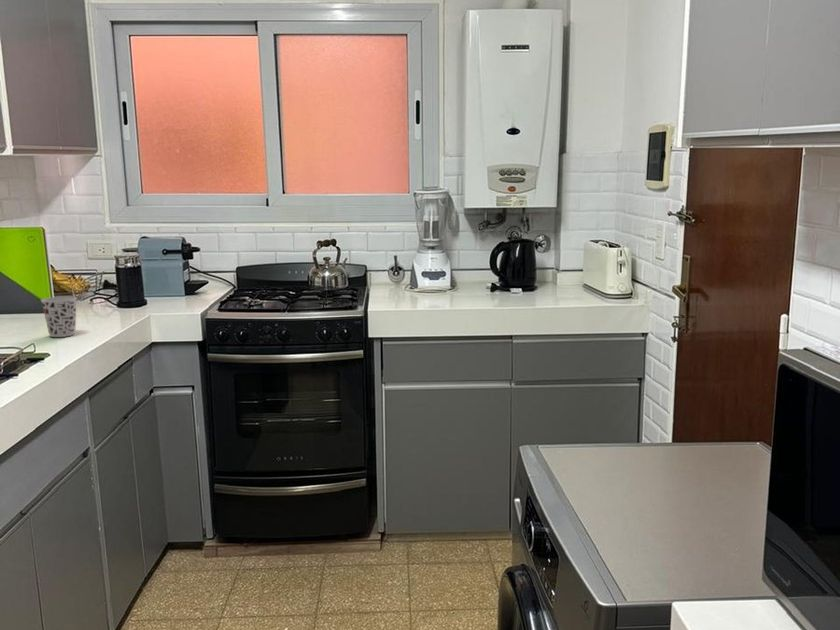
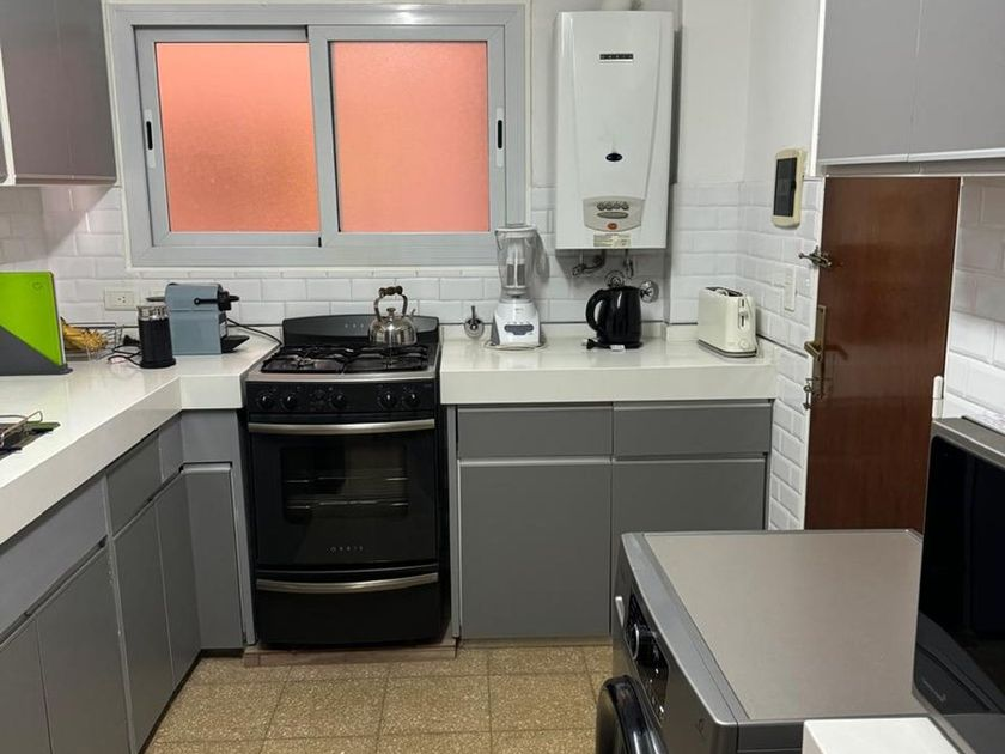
- cup [40,295,78,338]
